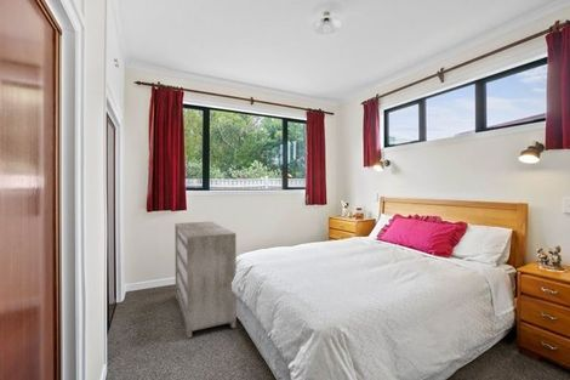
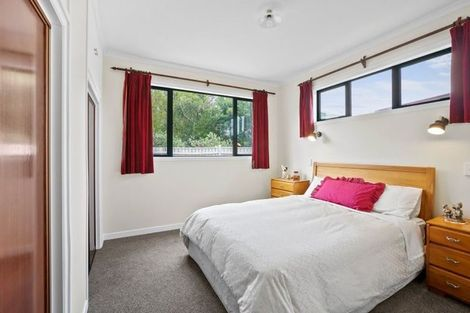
- dresser [173,221,238,339]
